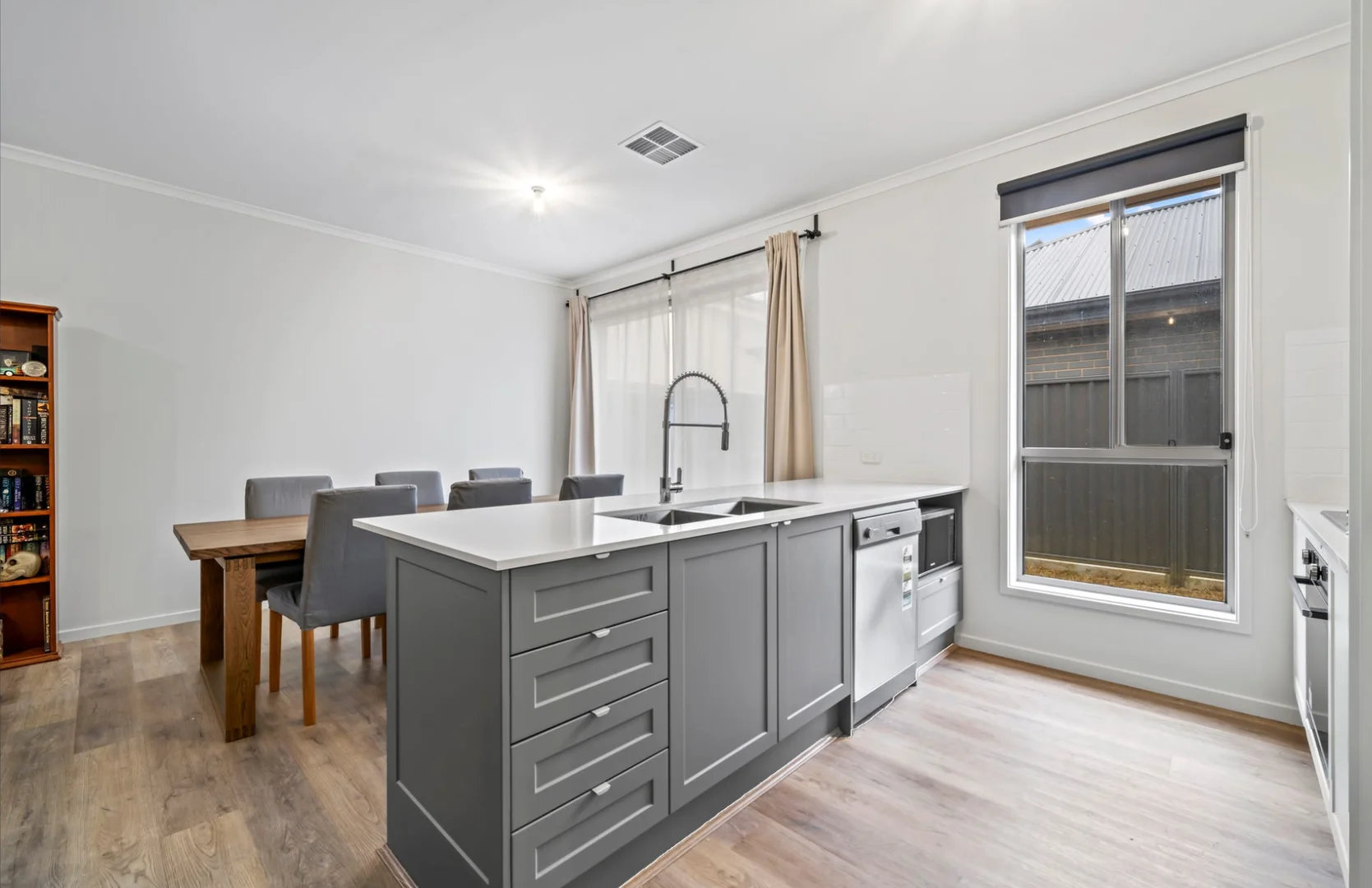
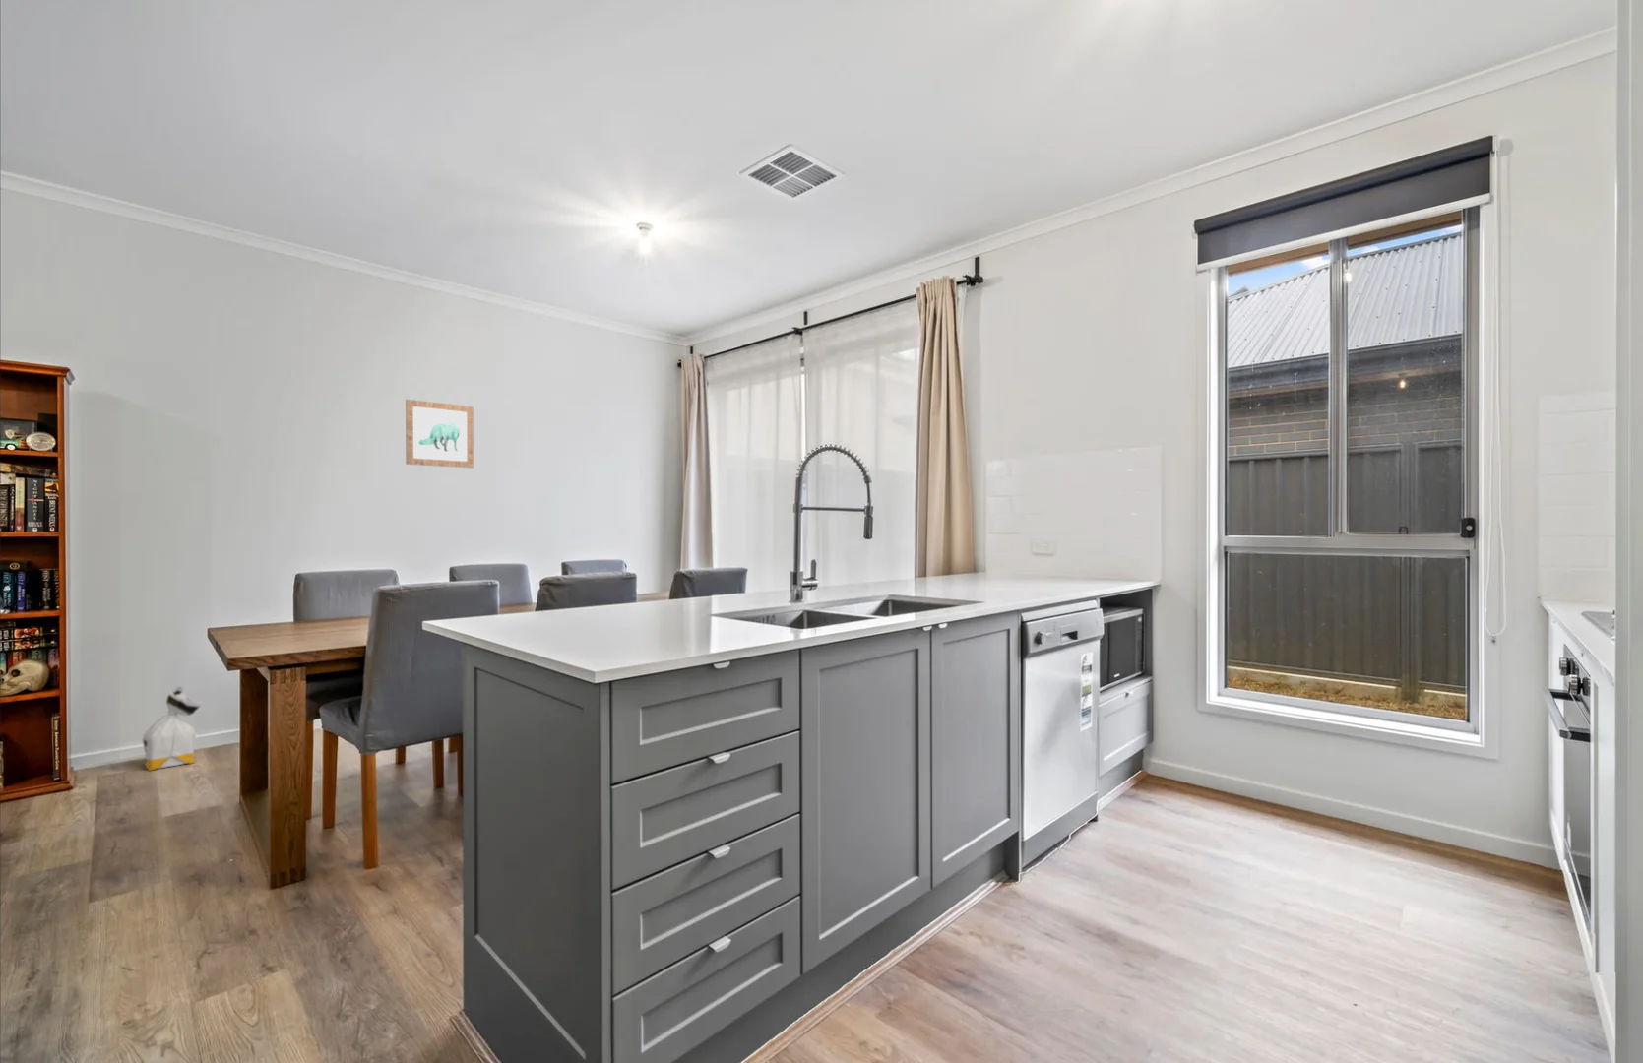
+ bag [141,686,204,772]
+ wall art [405,399,474,468]
